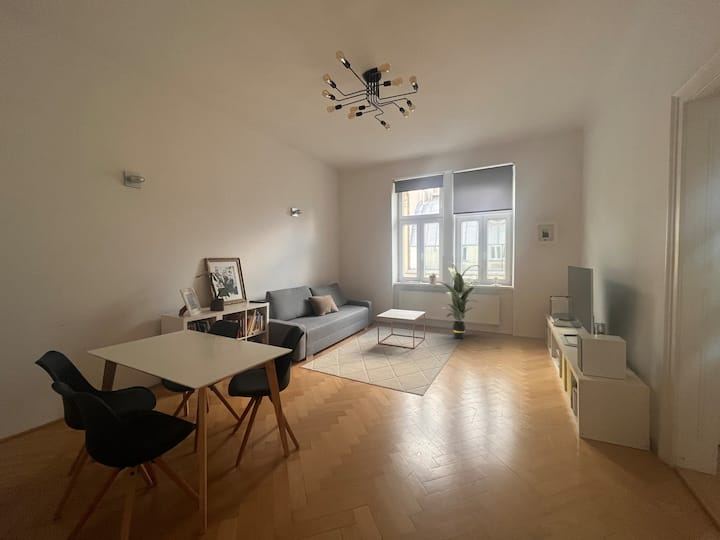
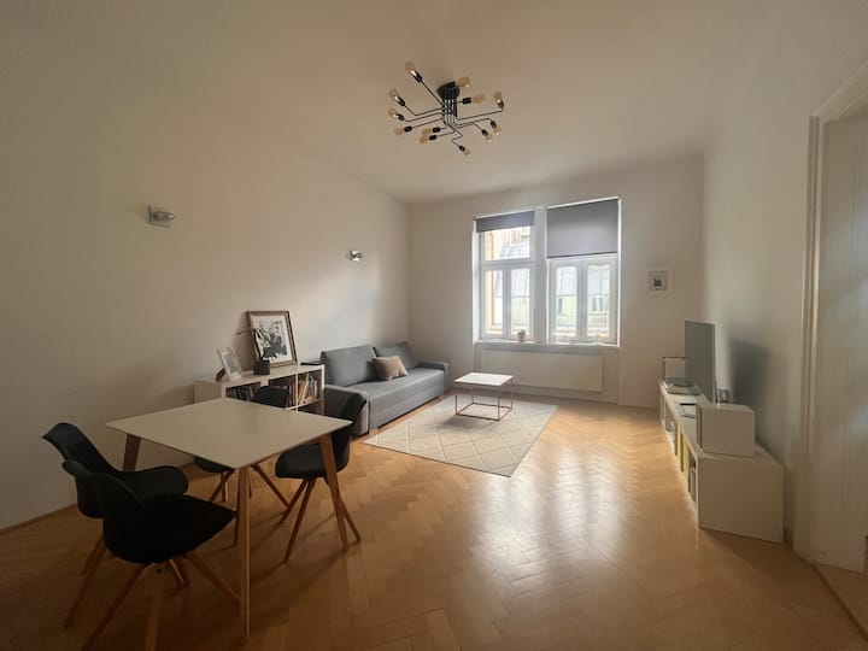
- indoor plant [432,261,479,340]
